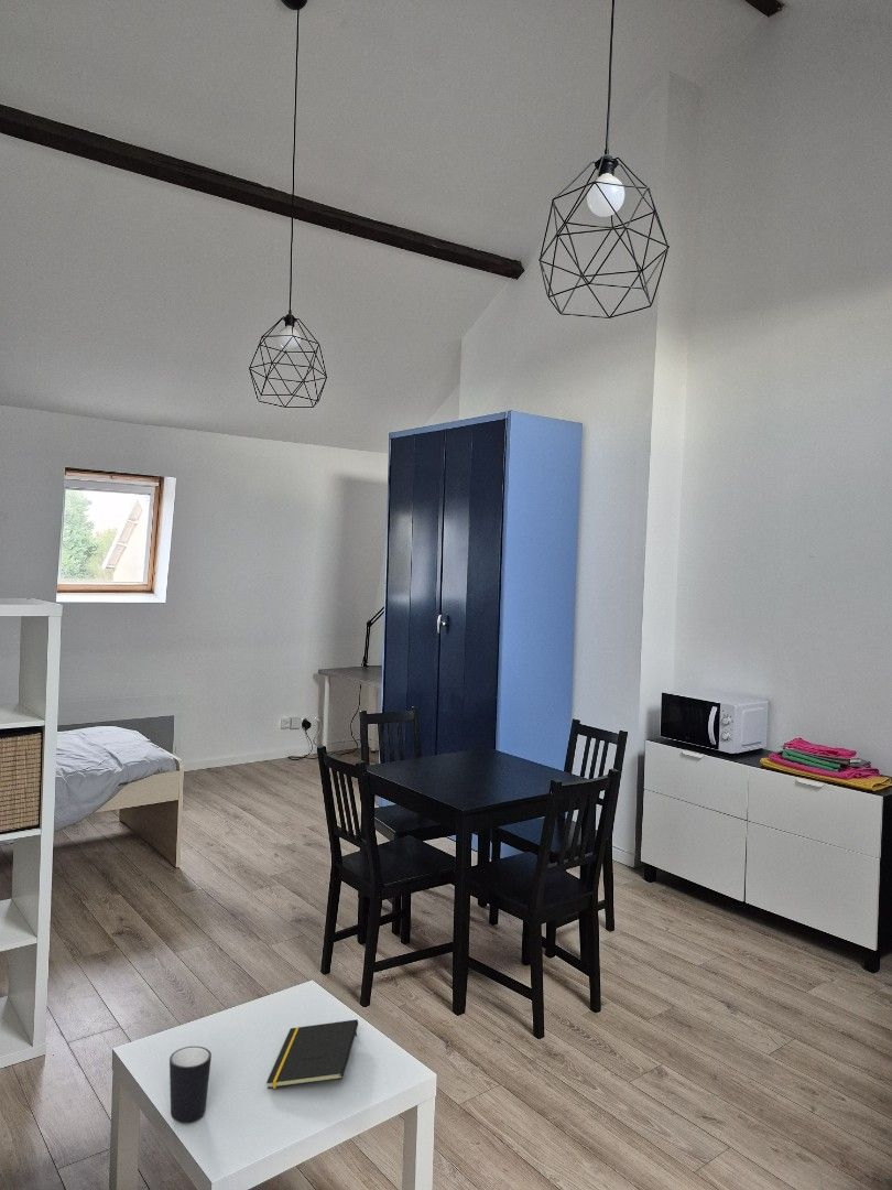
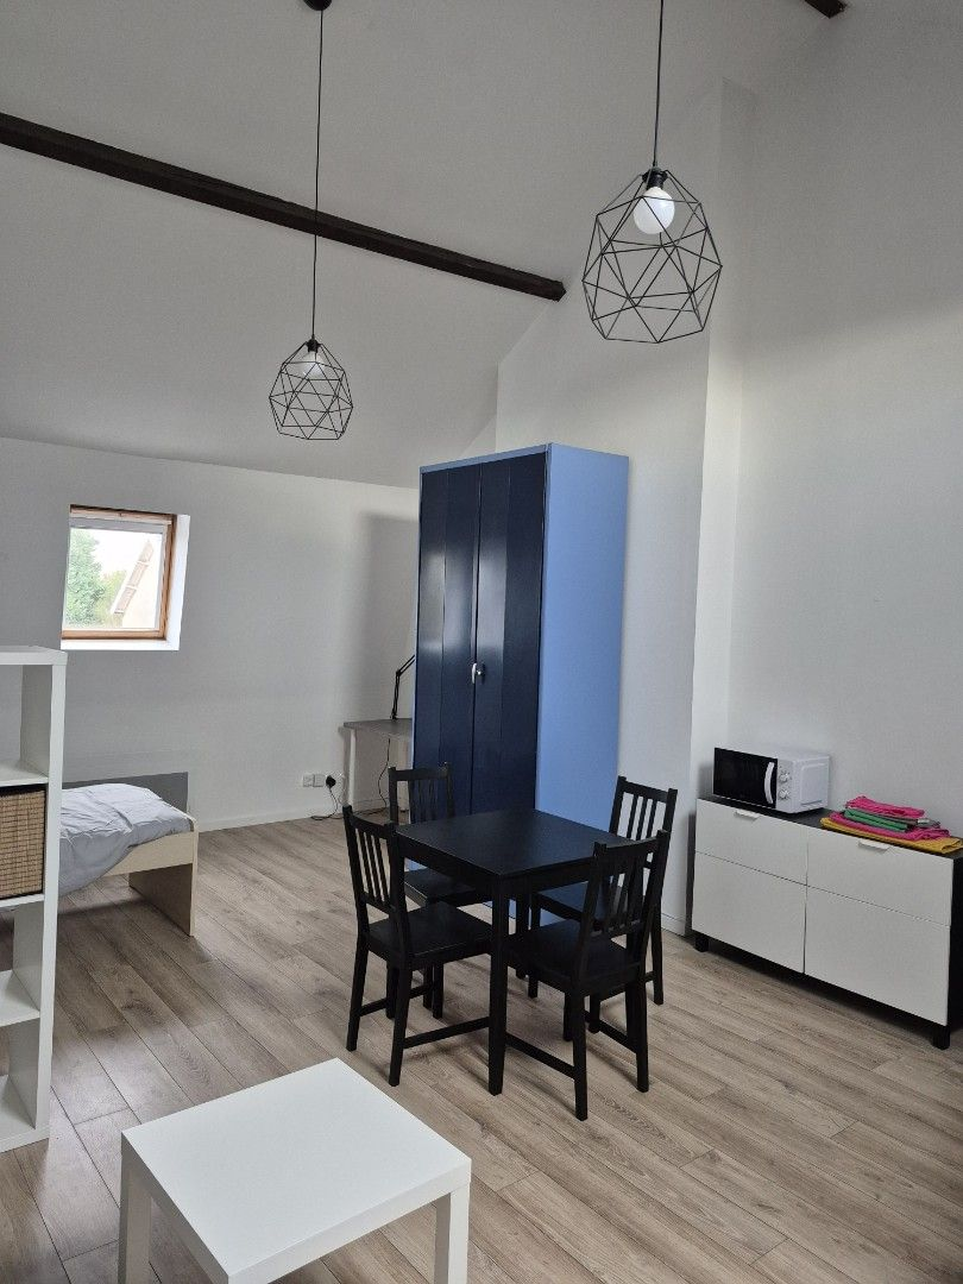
- mug [168,1046,213,1124]
- notepad [265,1018,359,1090]
